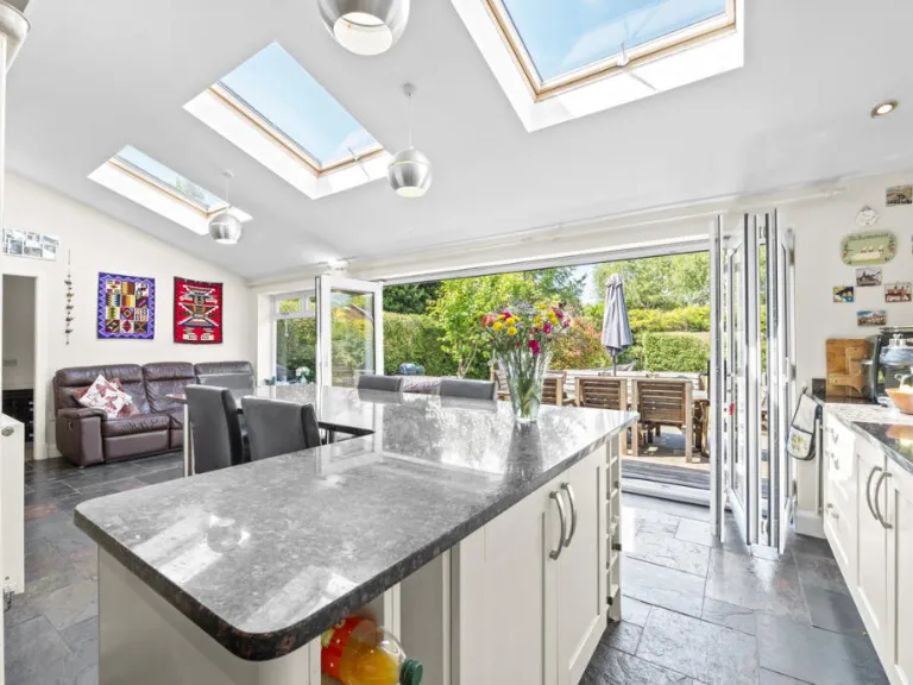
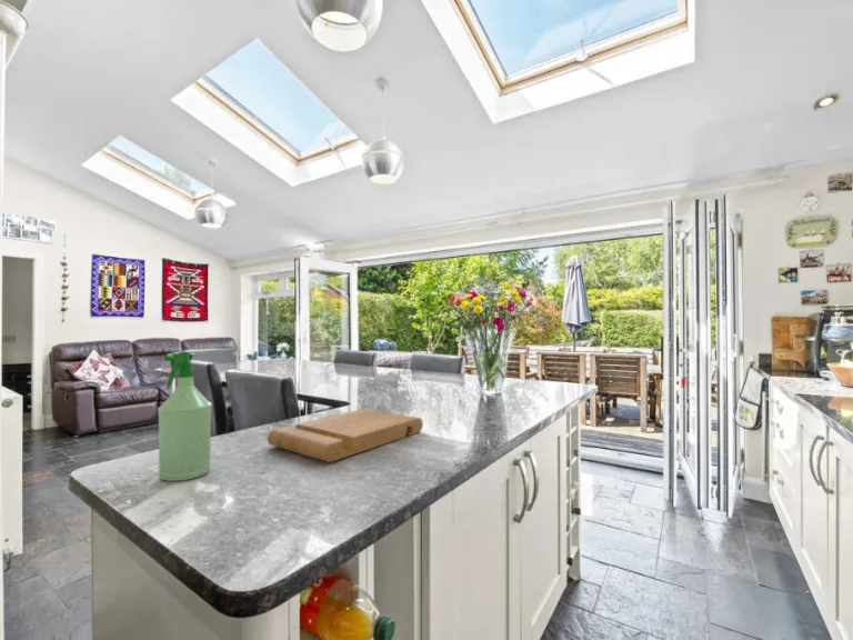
+ cutting board [267,408,424,463]
+ spray bottle [157,350,213,482]
